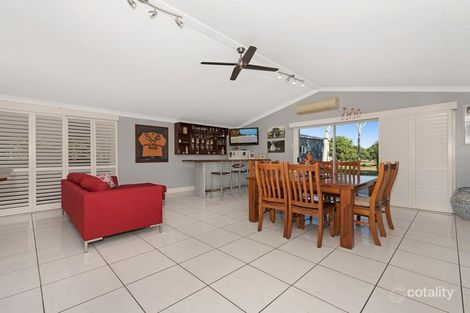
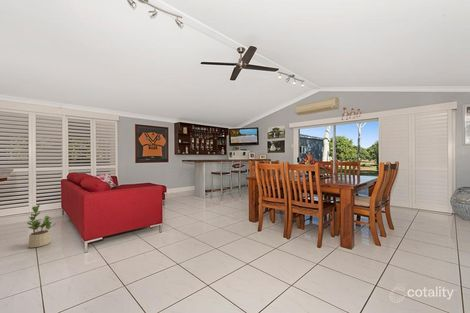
+ potted plant [26,204,57,249]
